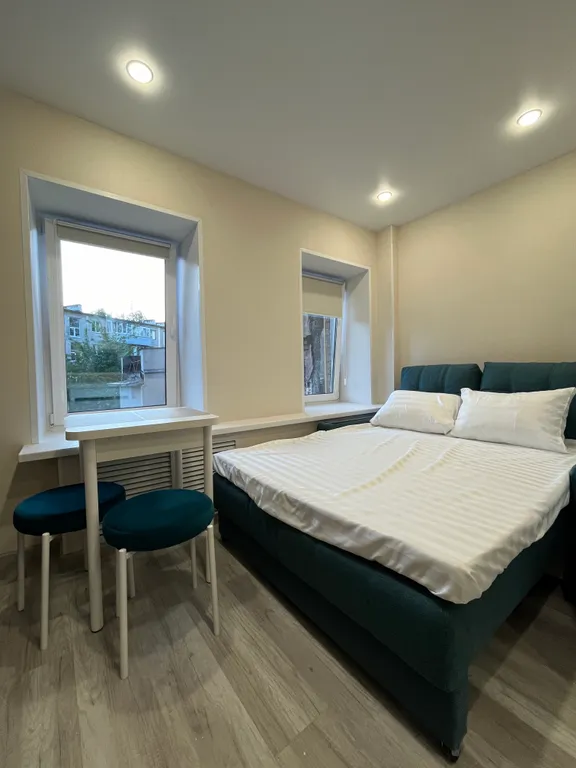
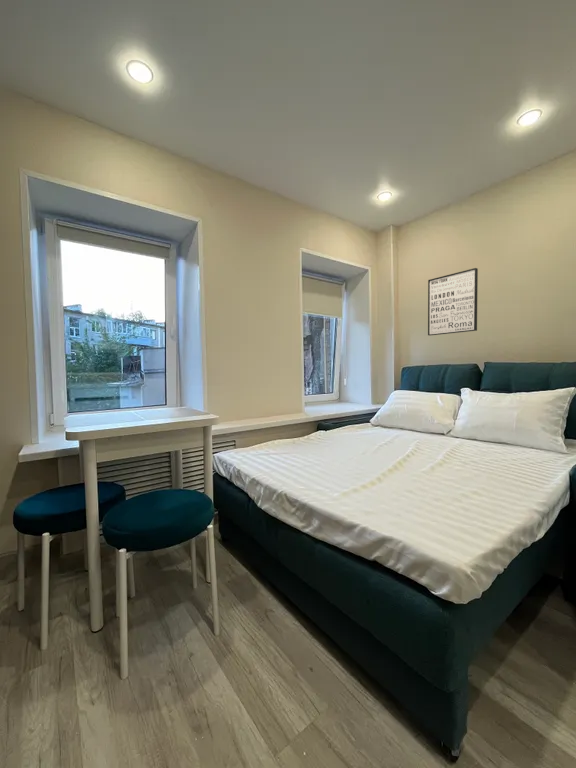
+ wall art [427,267,479,337]
